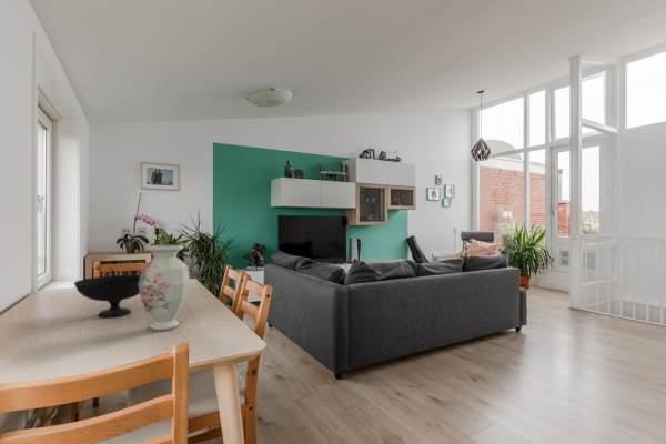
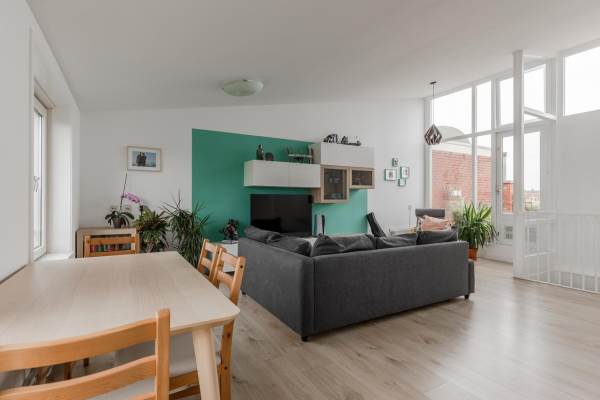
- bowl [73,274,140,319]
- vase [139,244,191,332]
